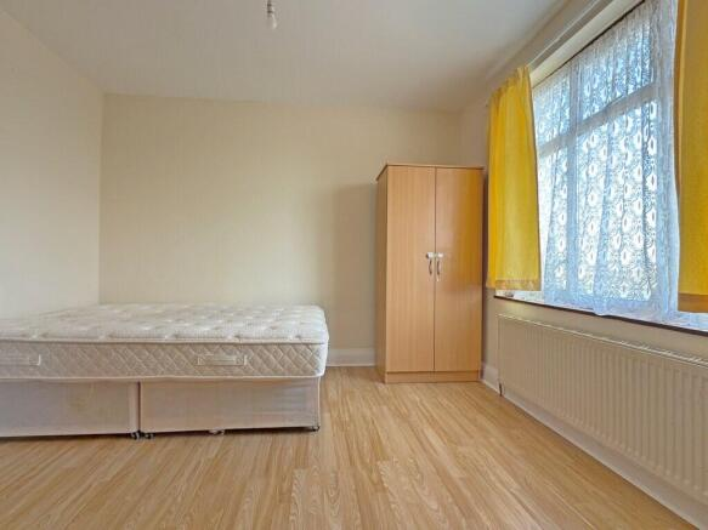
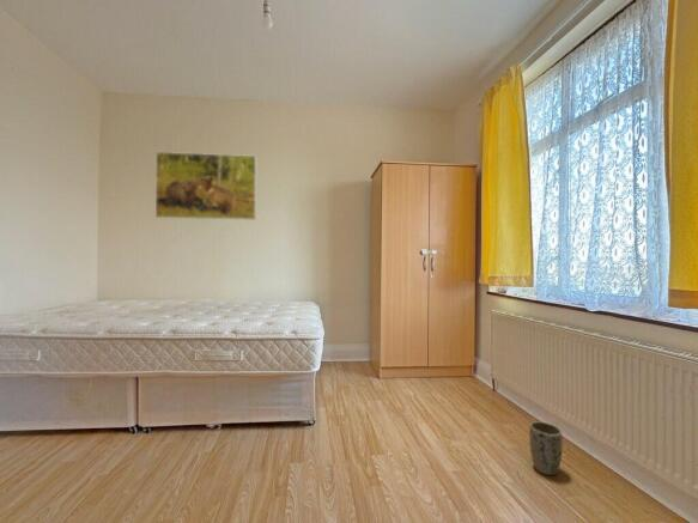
+ plant pot [528,420,564,476]
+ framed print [154,151,257,221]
